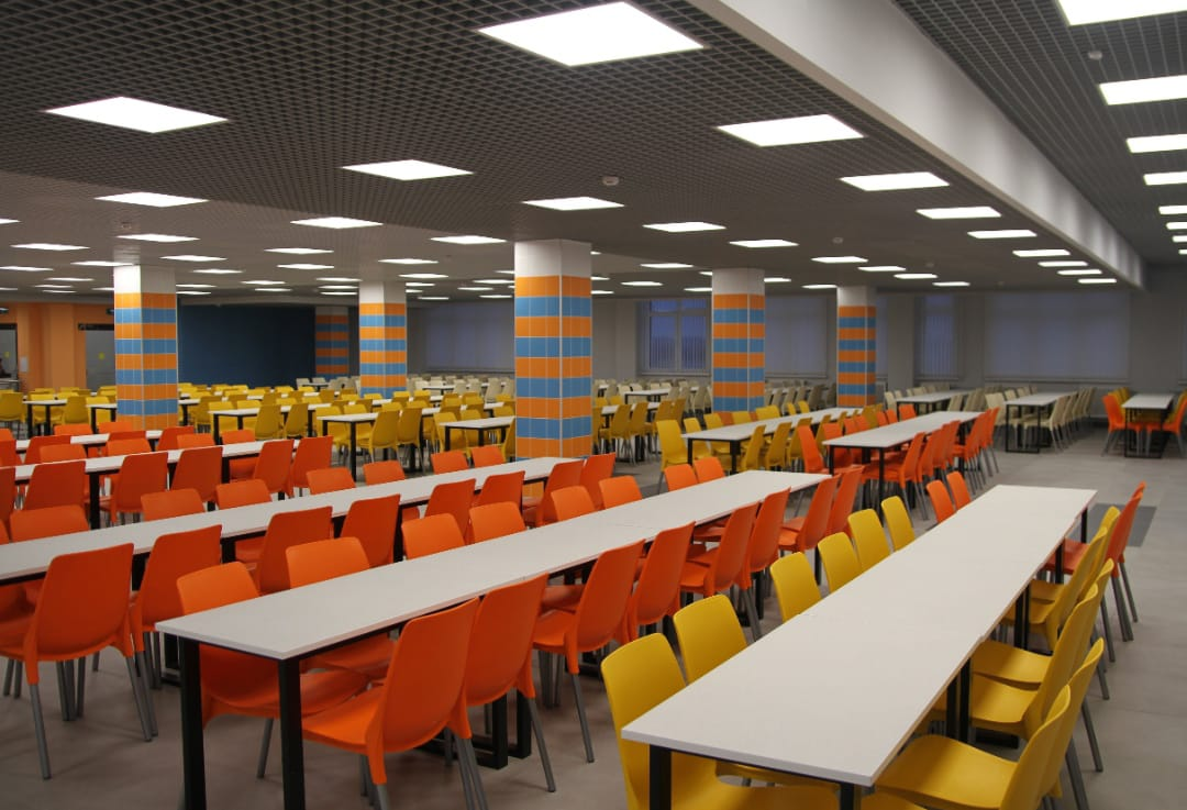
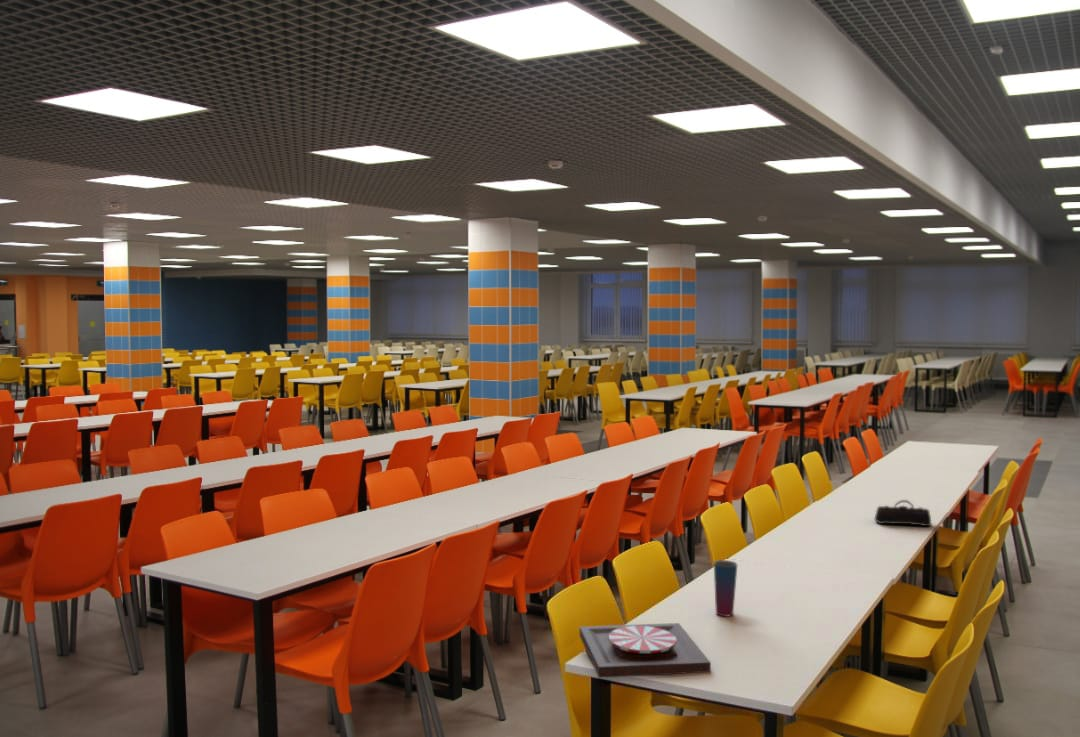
+ plate [579,622,712,678]
+ pencil case [874,499,932,527]
+ cup [713,559,738,618]
